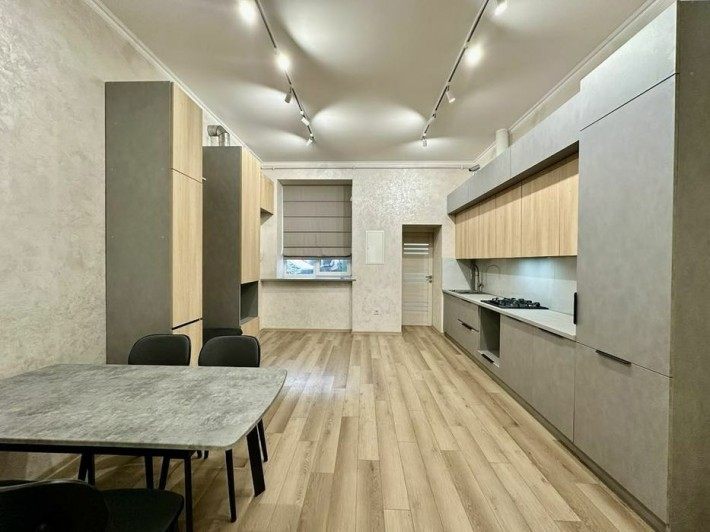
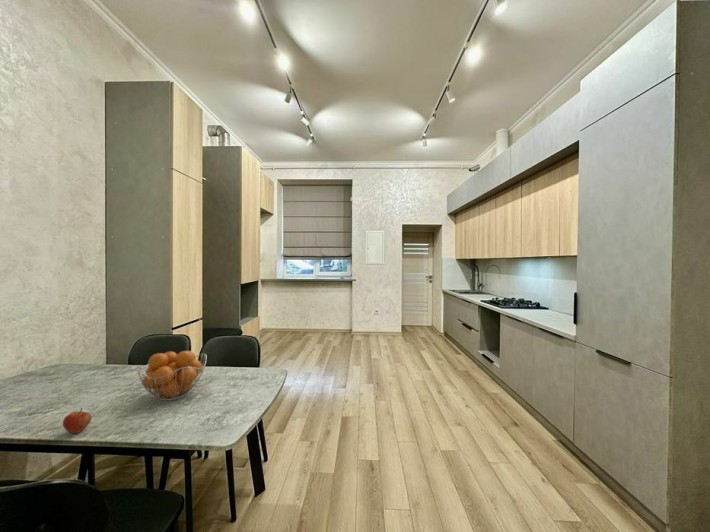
+ fruit basket [135,350,208,402]
+ apple [62,407,92,434]
